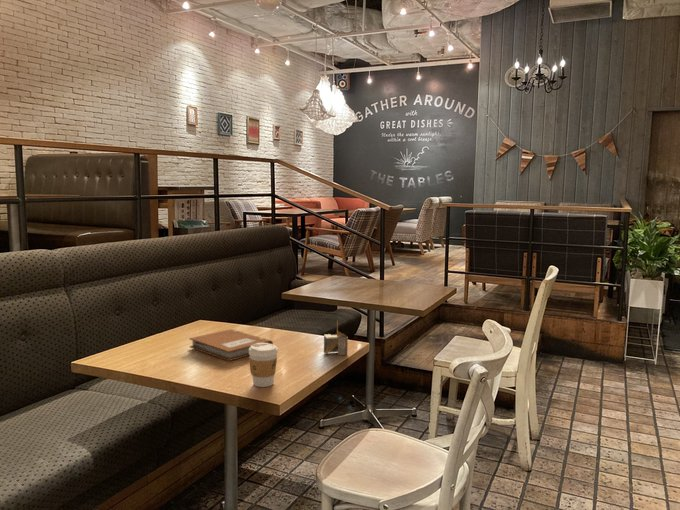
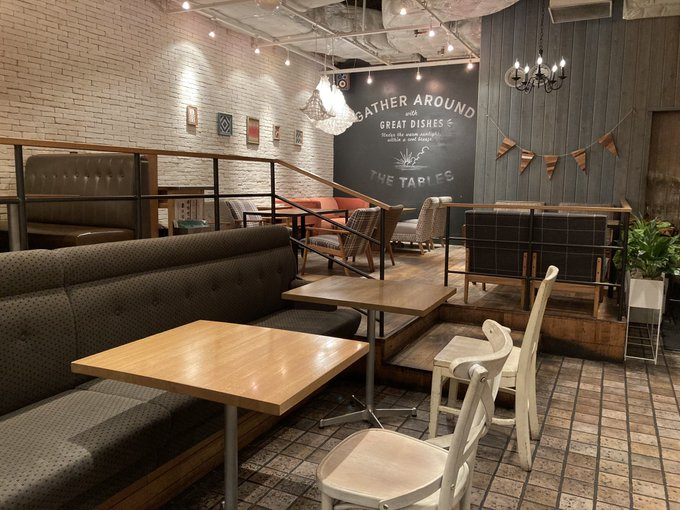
- architectural model [323,320,349,356]
- notebook [188,328,274,362]
- coffee cup [248,343,279,388]
